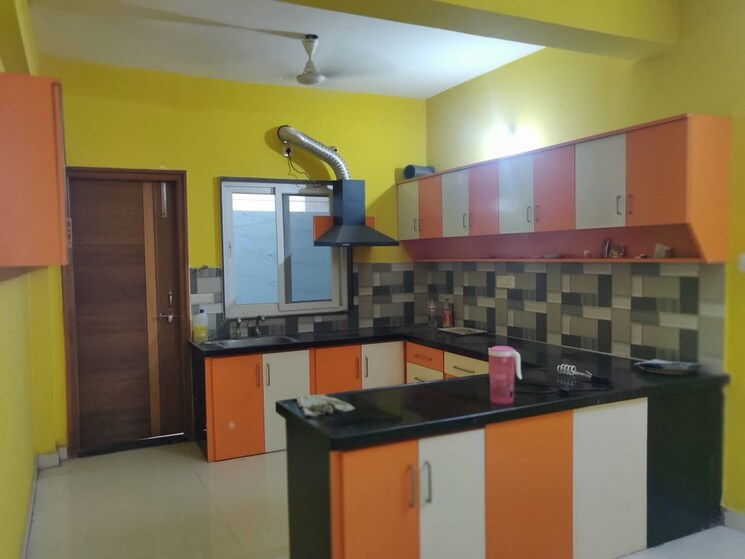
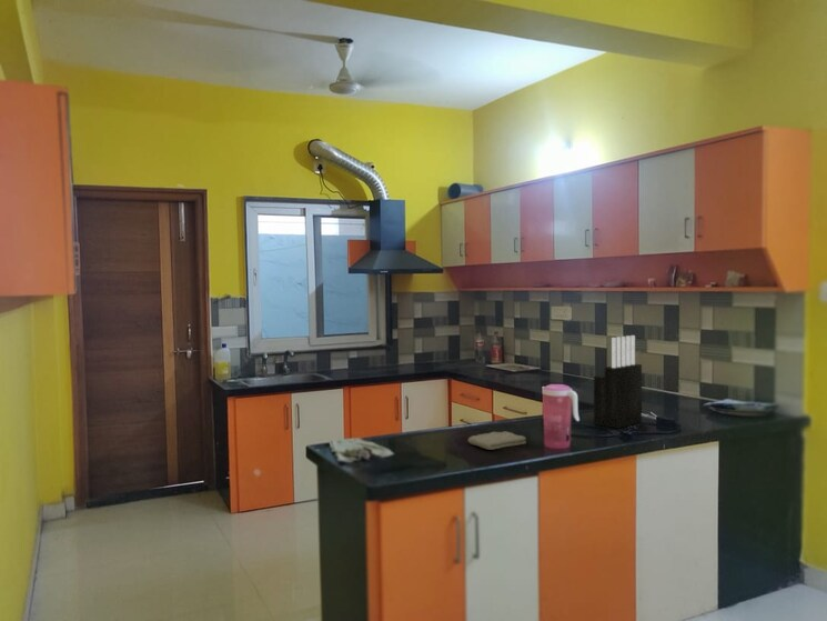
+ knife block [593,334,643,430]
+ washcloth [467,430,527,451]
